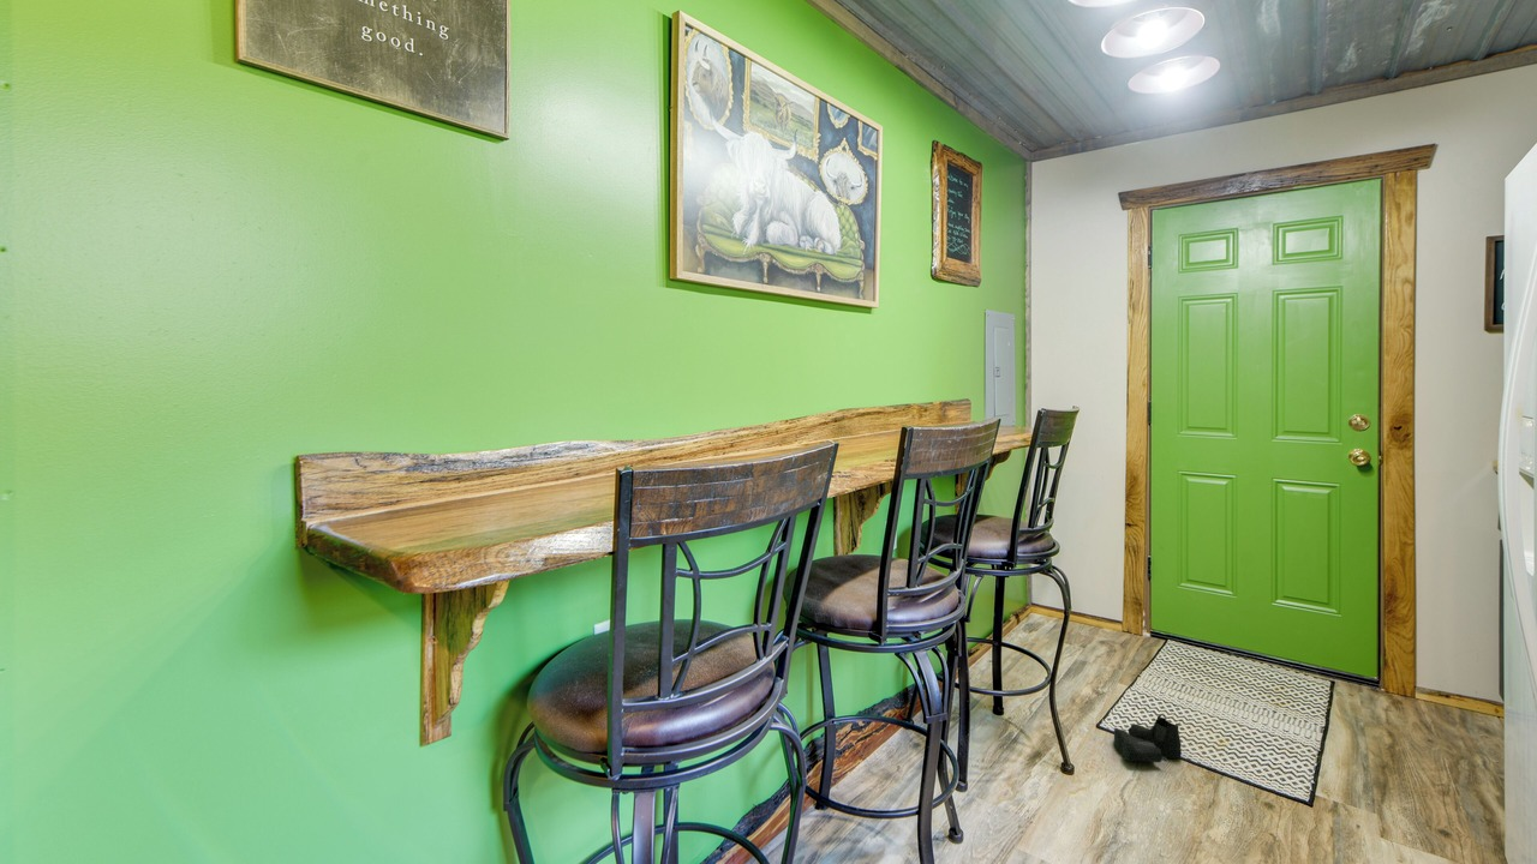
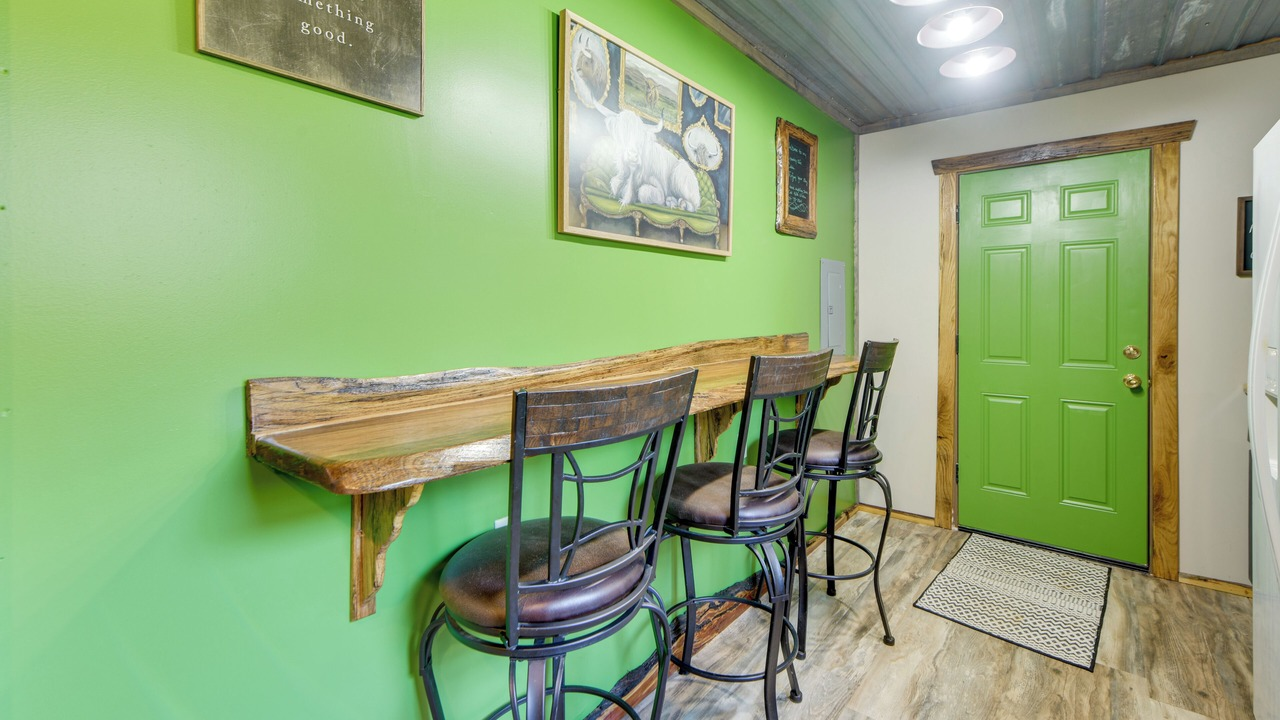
- boots [1113,714,1183,763]
